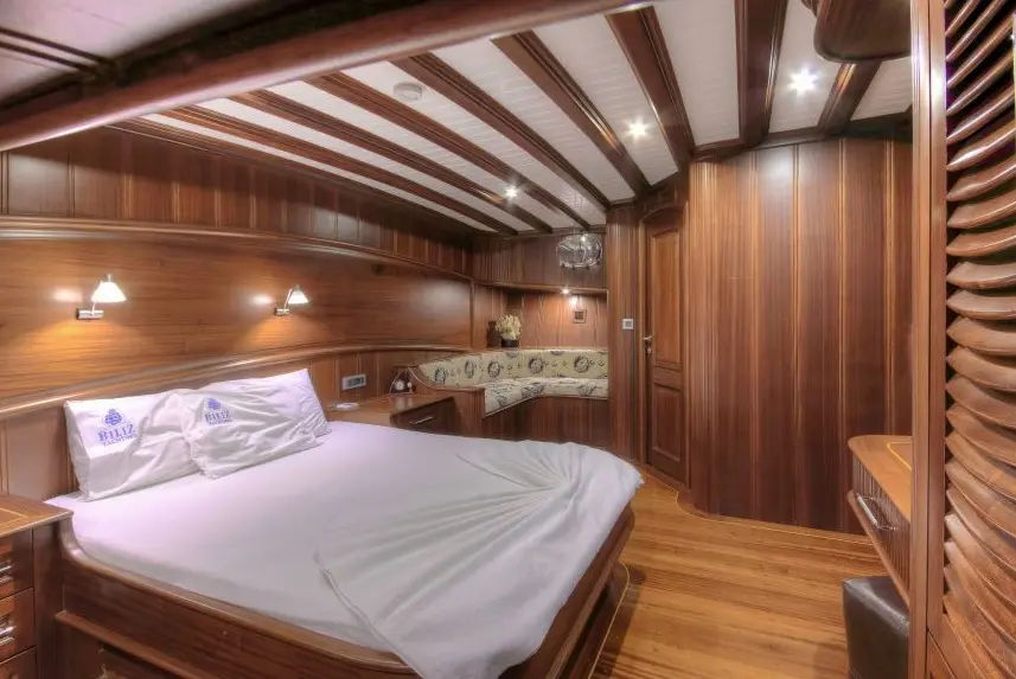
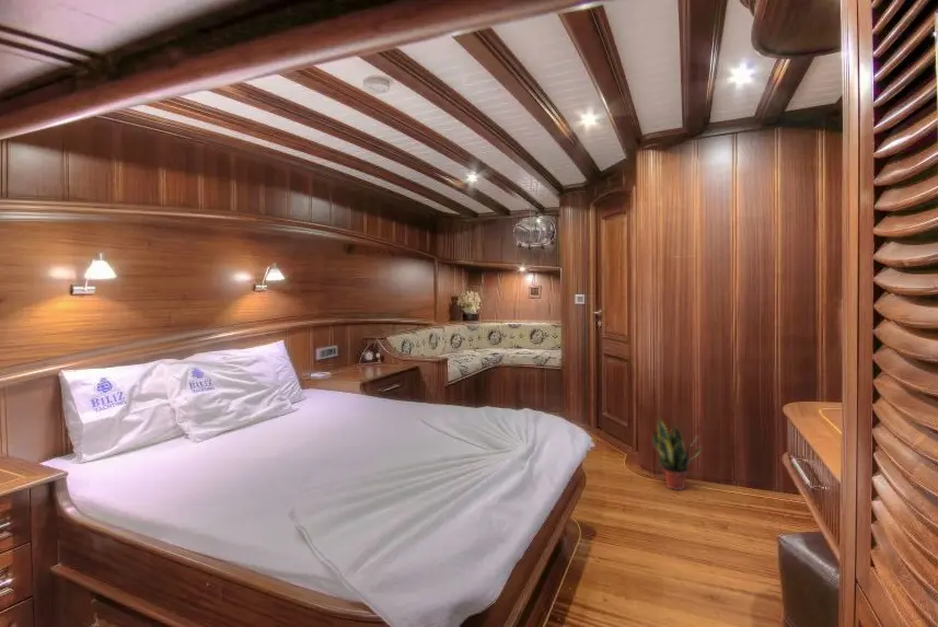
+ potted plant [651,417,702,491]
